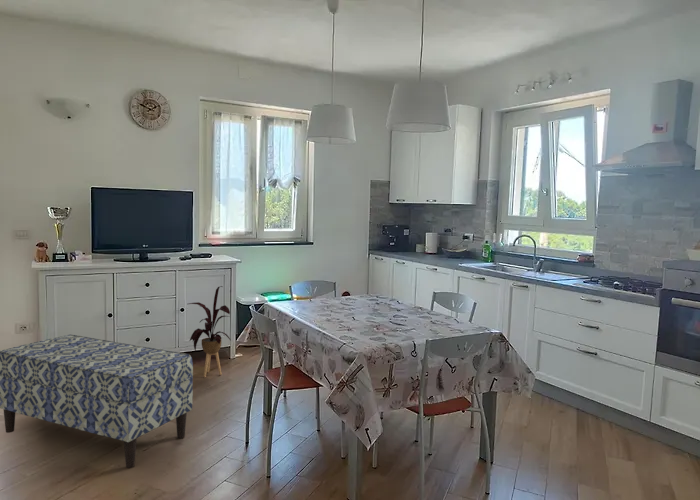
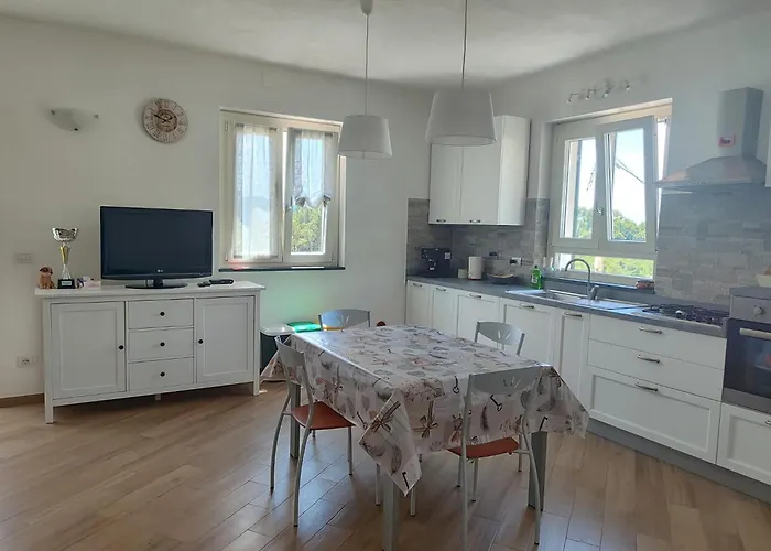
- house plant [188,285,232,378]
- bench [0,334,194,469]
